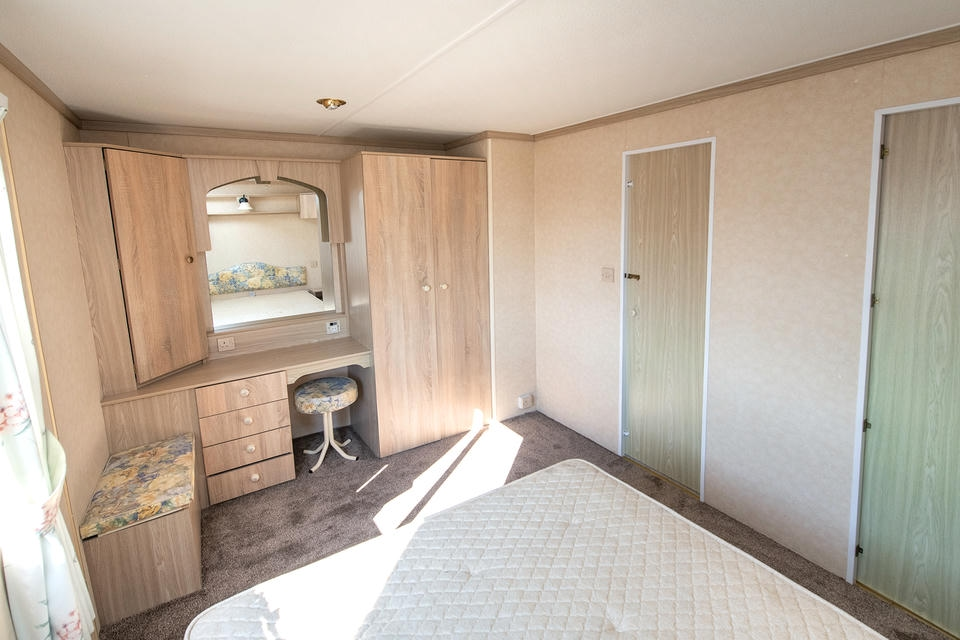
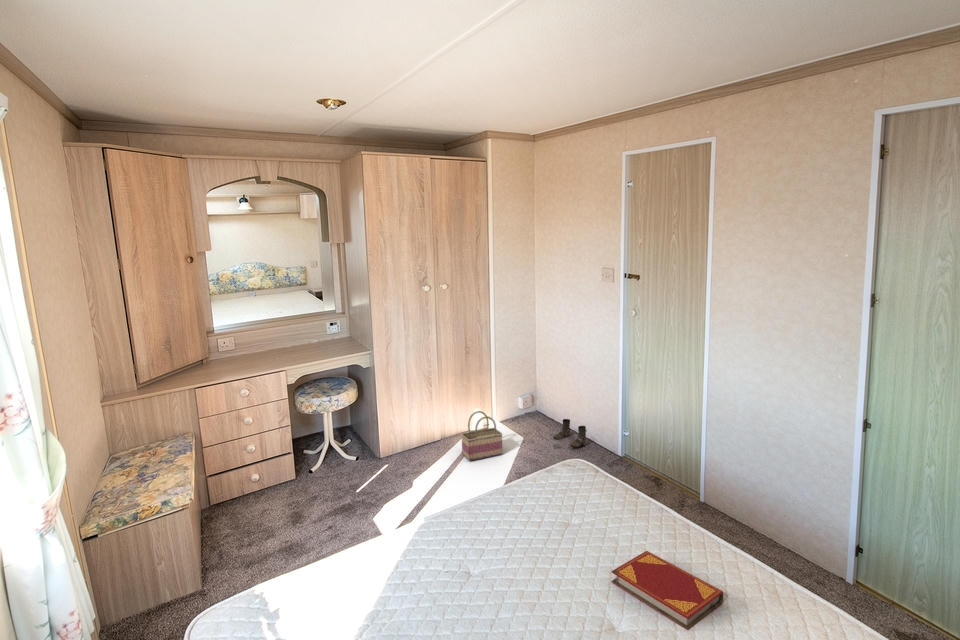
+ hardback book [610,550,724,631]
+ boots [552,418,588,448]
+ basket [460,410,504,462]
